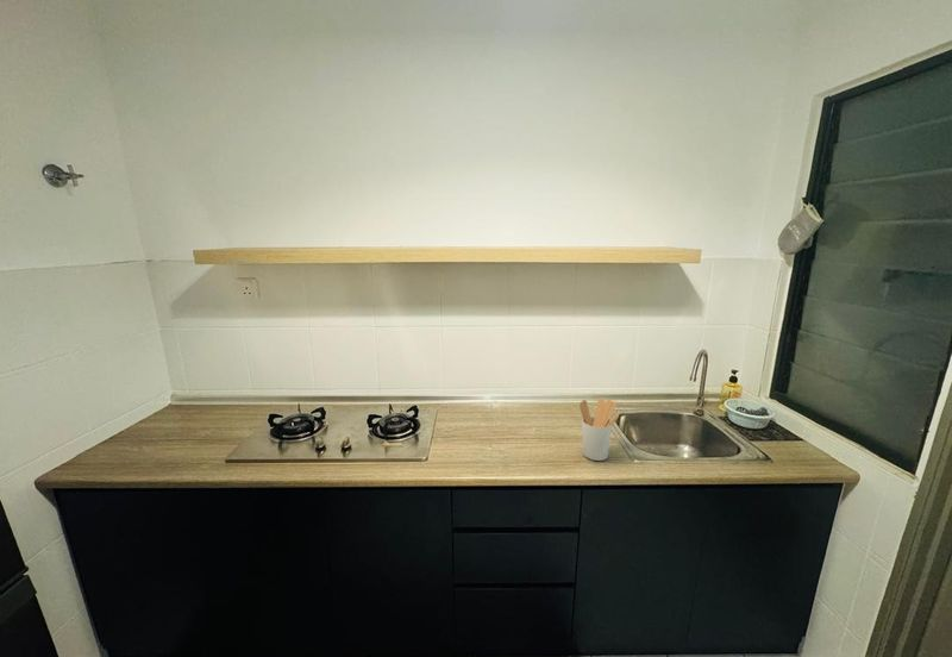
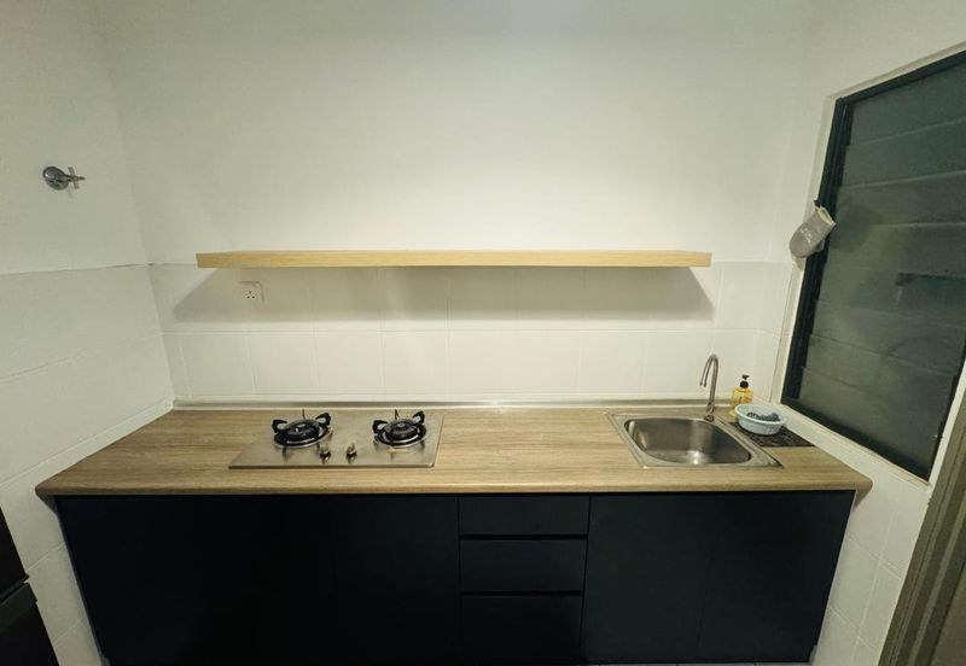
- utensil holder [578,396,620,462]
